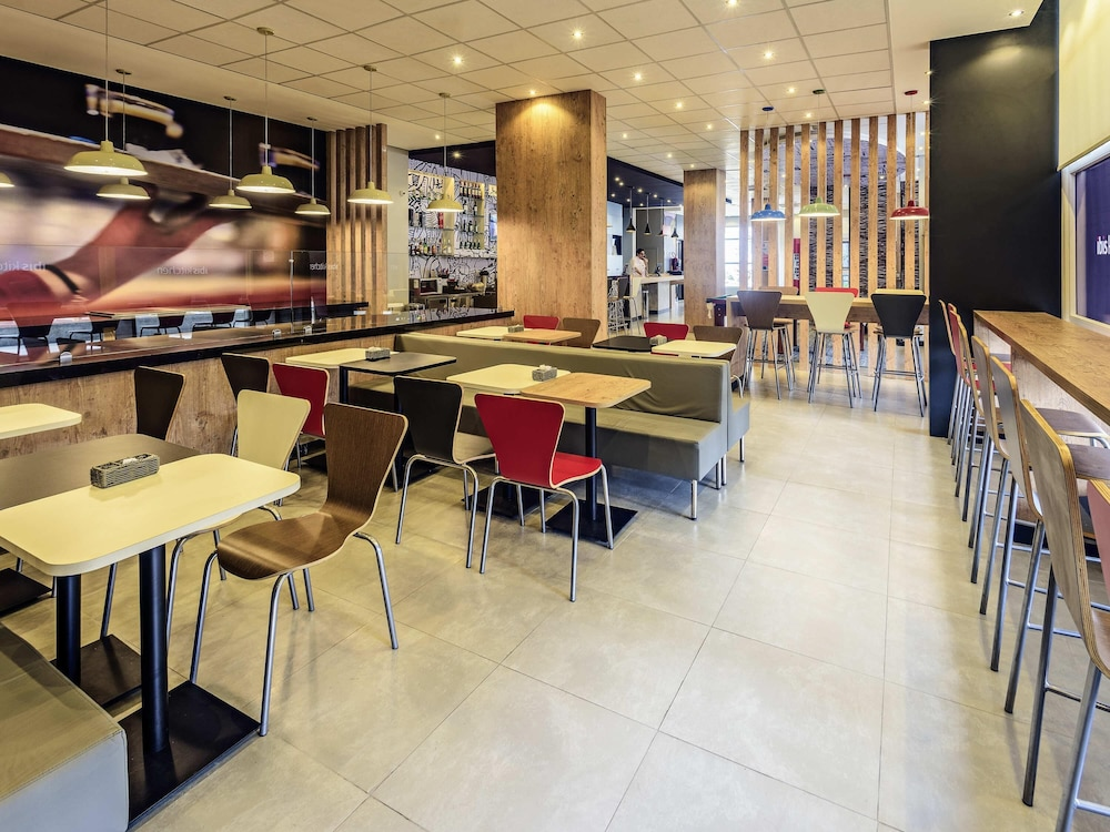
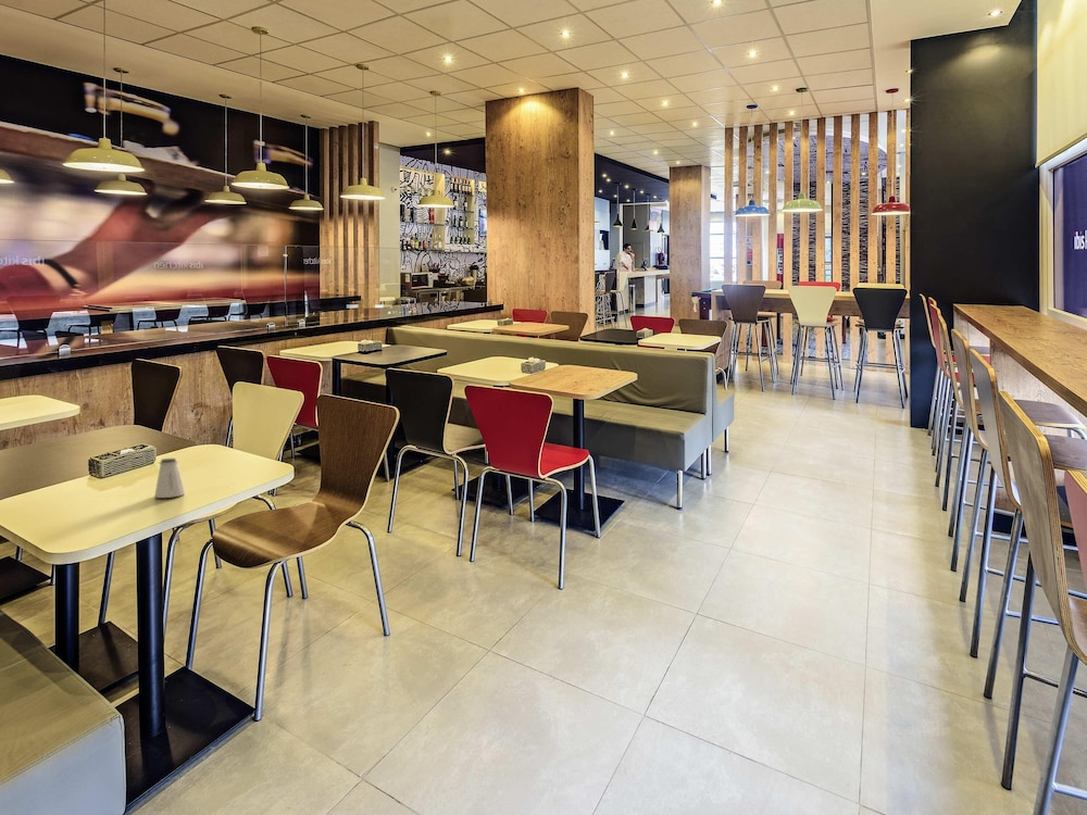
+ saltshaker [153,457,186,499]
